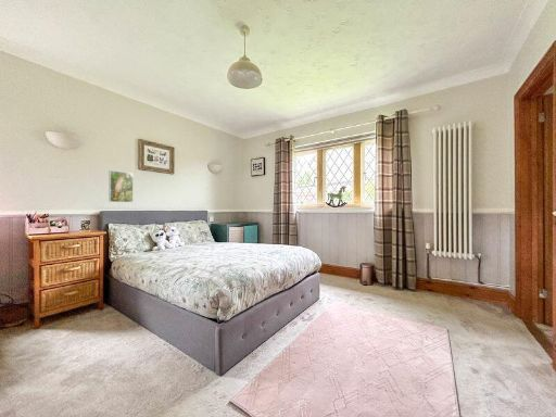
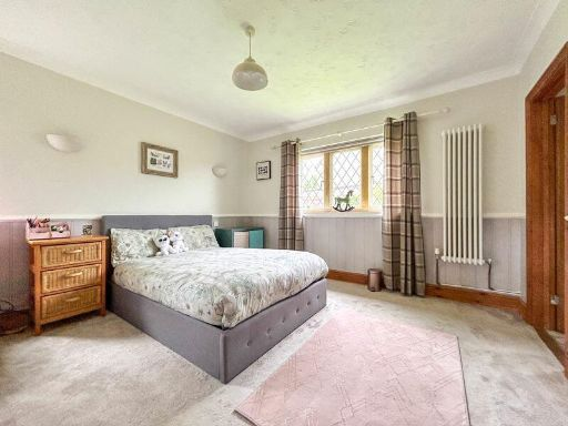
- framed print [108,169,135,203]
